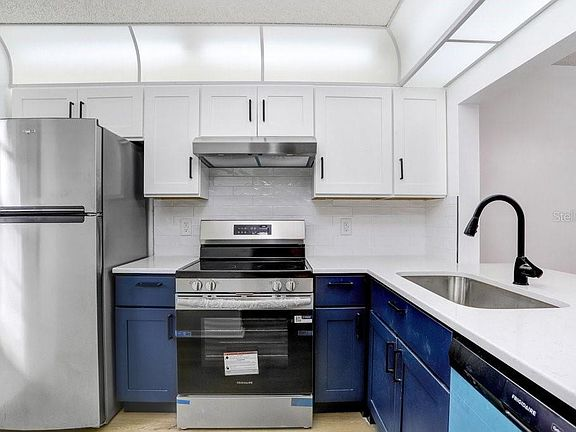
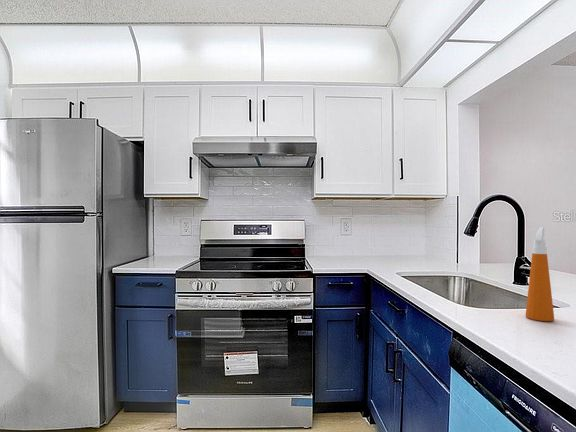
+ spray bottle [525,227,555,322]
